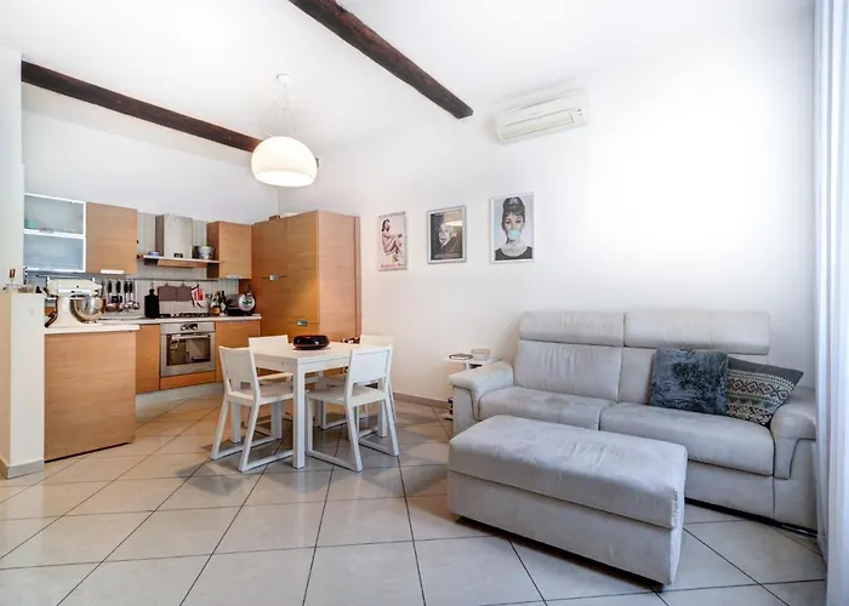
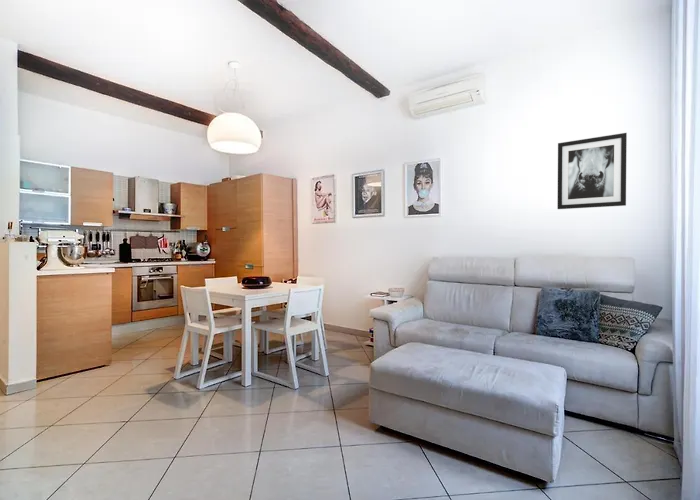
+ wall art [556,132,628,210]
